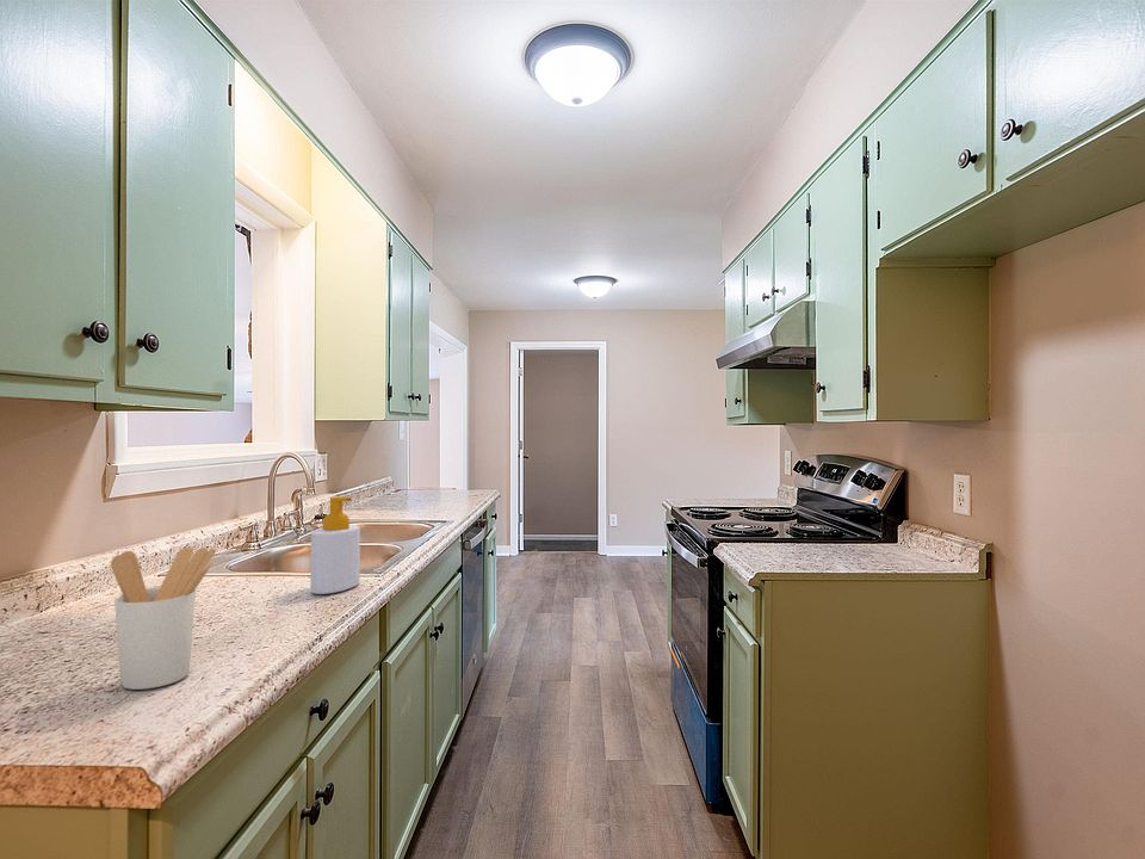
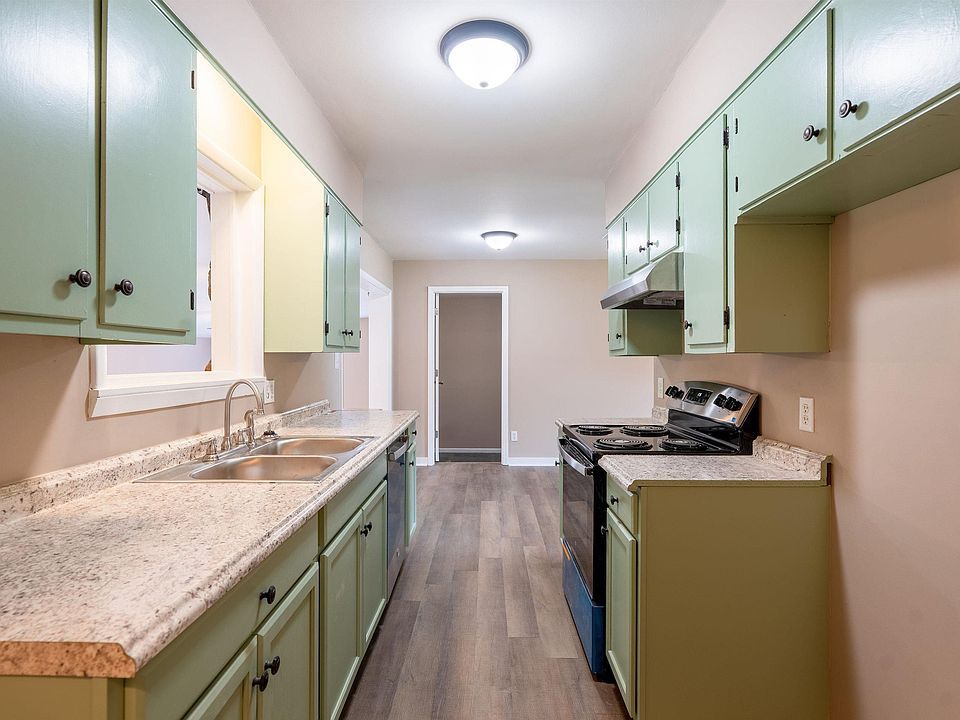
- utensil holder [110,545,217,691]
- soap bottle [309,495,361,595]
